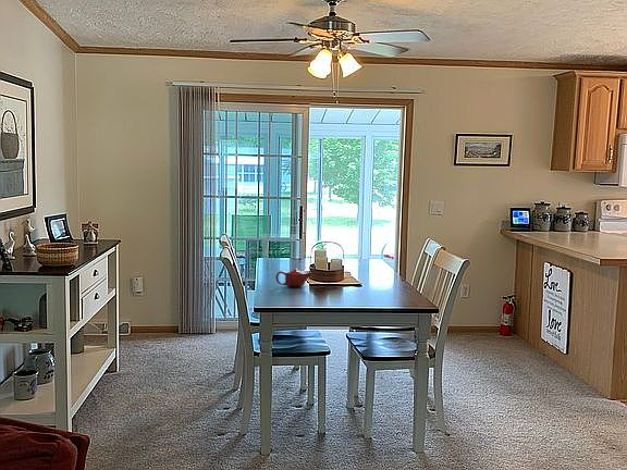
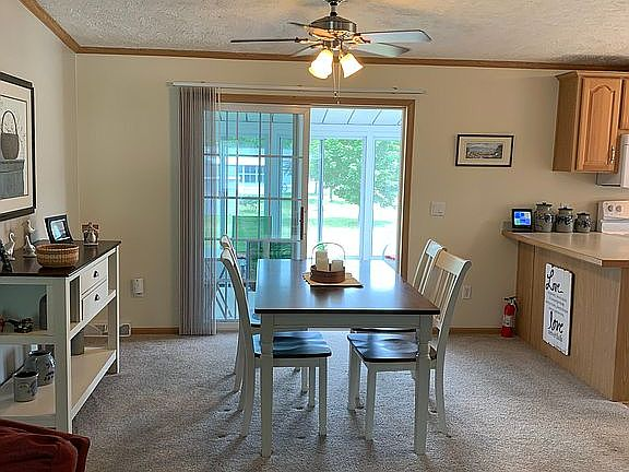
- teapot [274,268,315,288]
